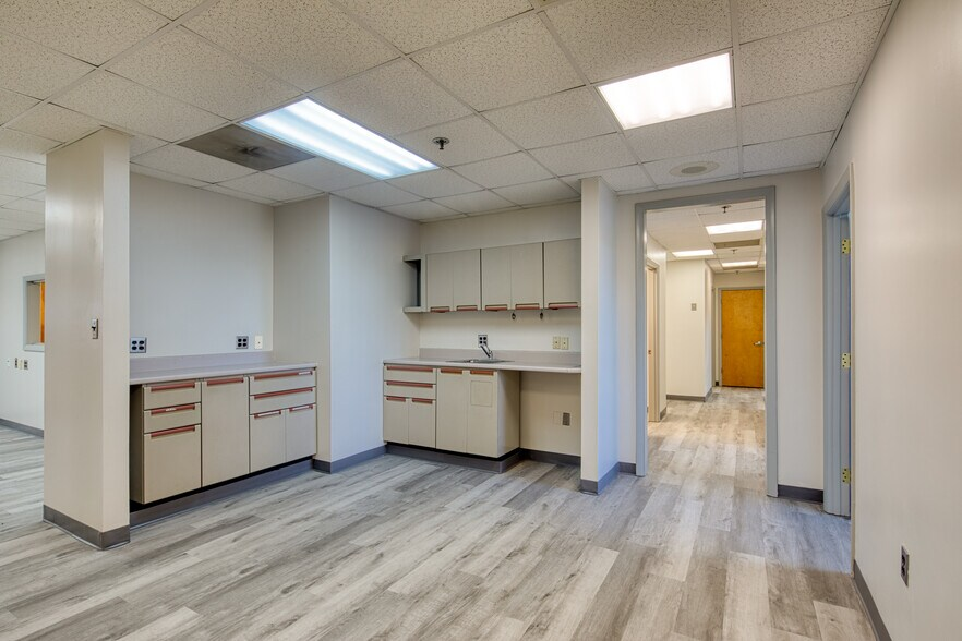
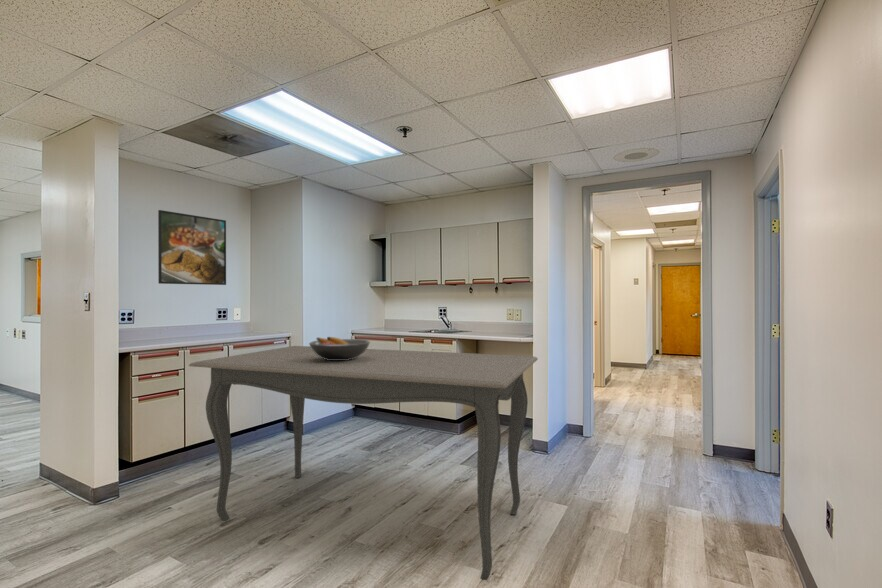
+ dining table [188,345,539,581]
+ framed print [157,209,227,286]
+ fruit bowl [308,336,371,360]
